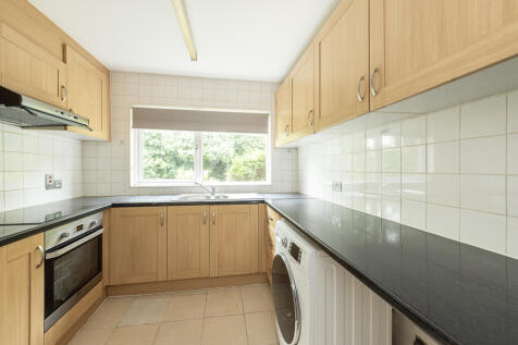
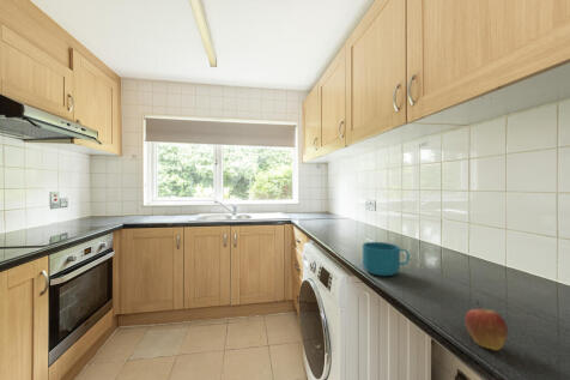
+ cup [362,241,411,277]
+ fruit [463,301,509,351]
